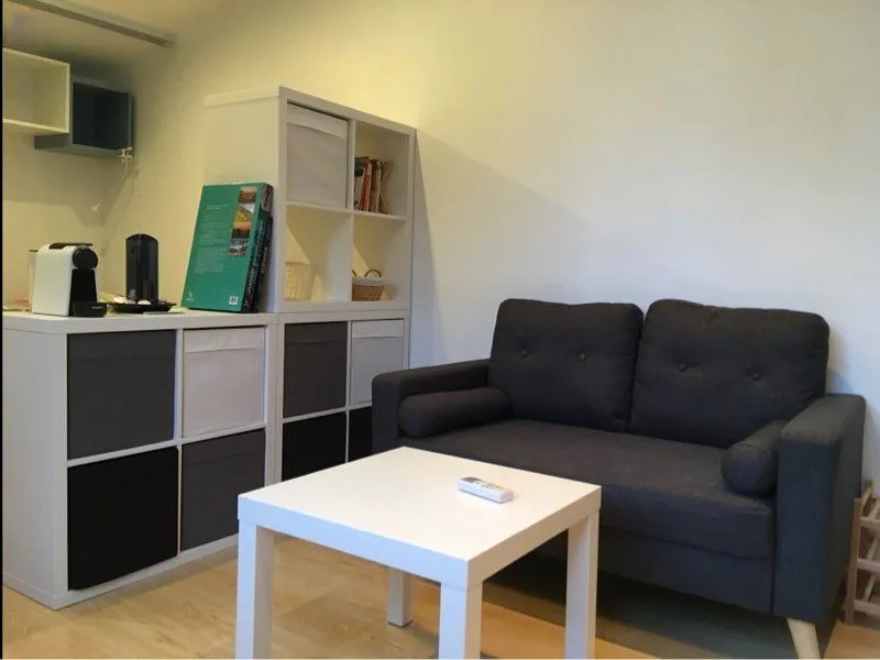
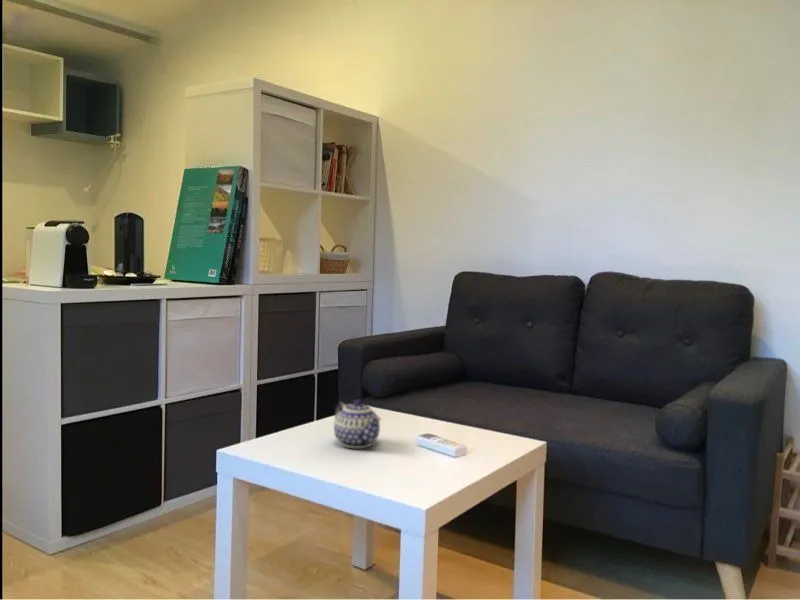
+ teapot [333,398,382,449]
